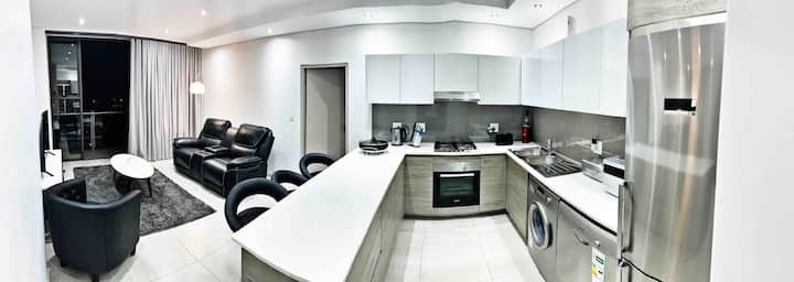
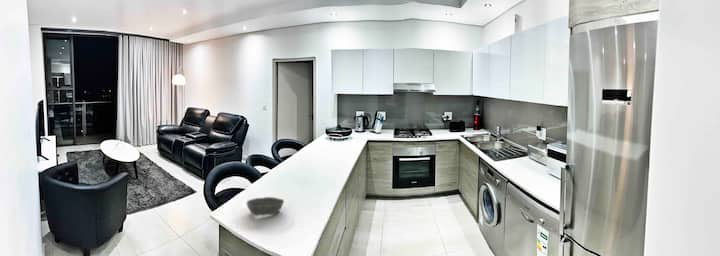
+ bowl [246,196,285,217]
